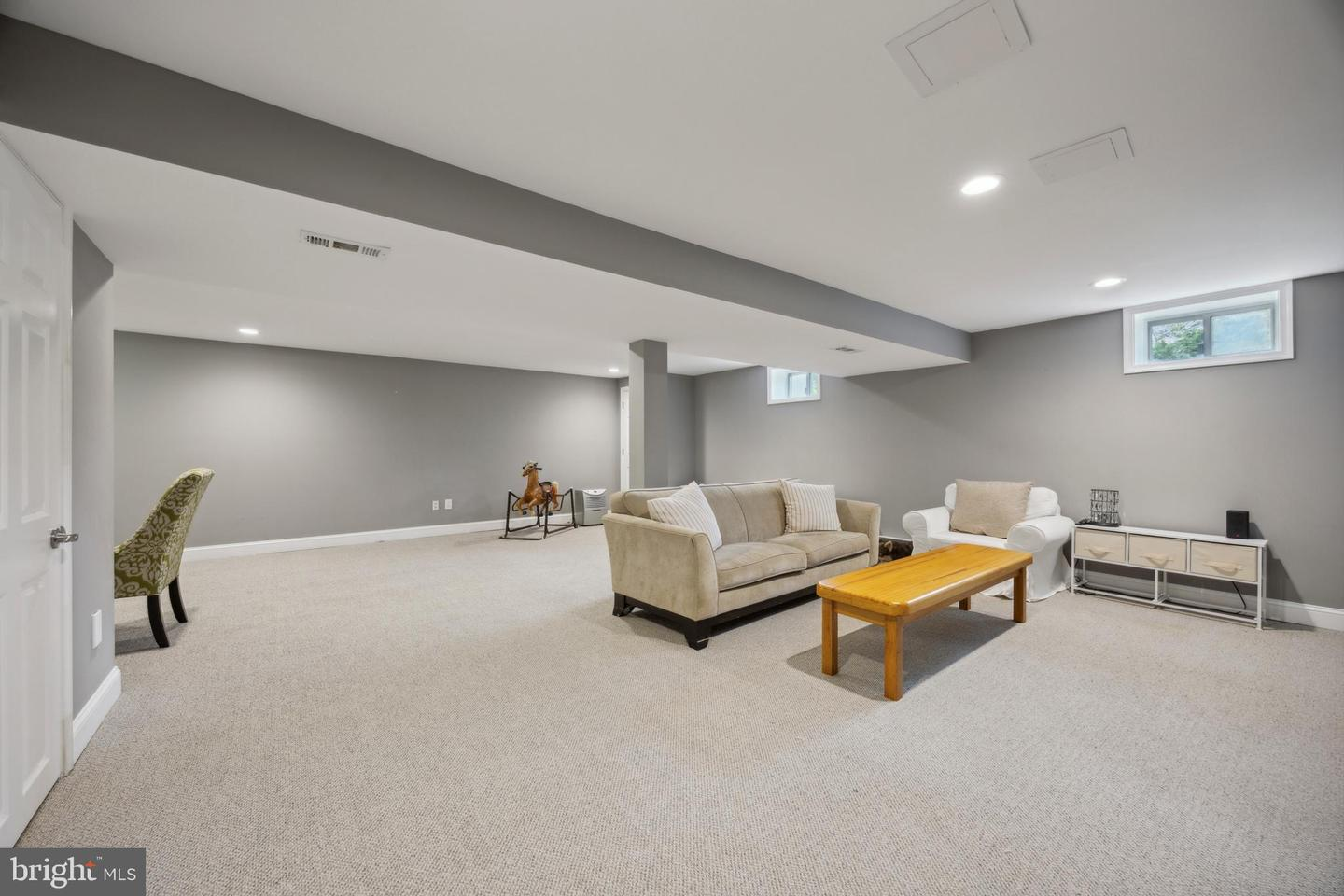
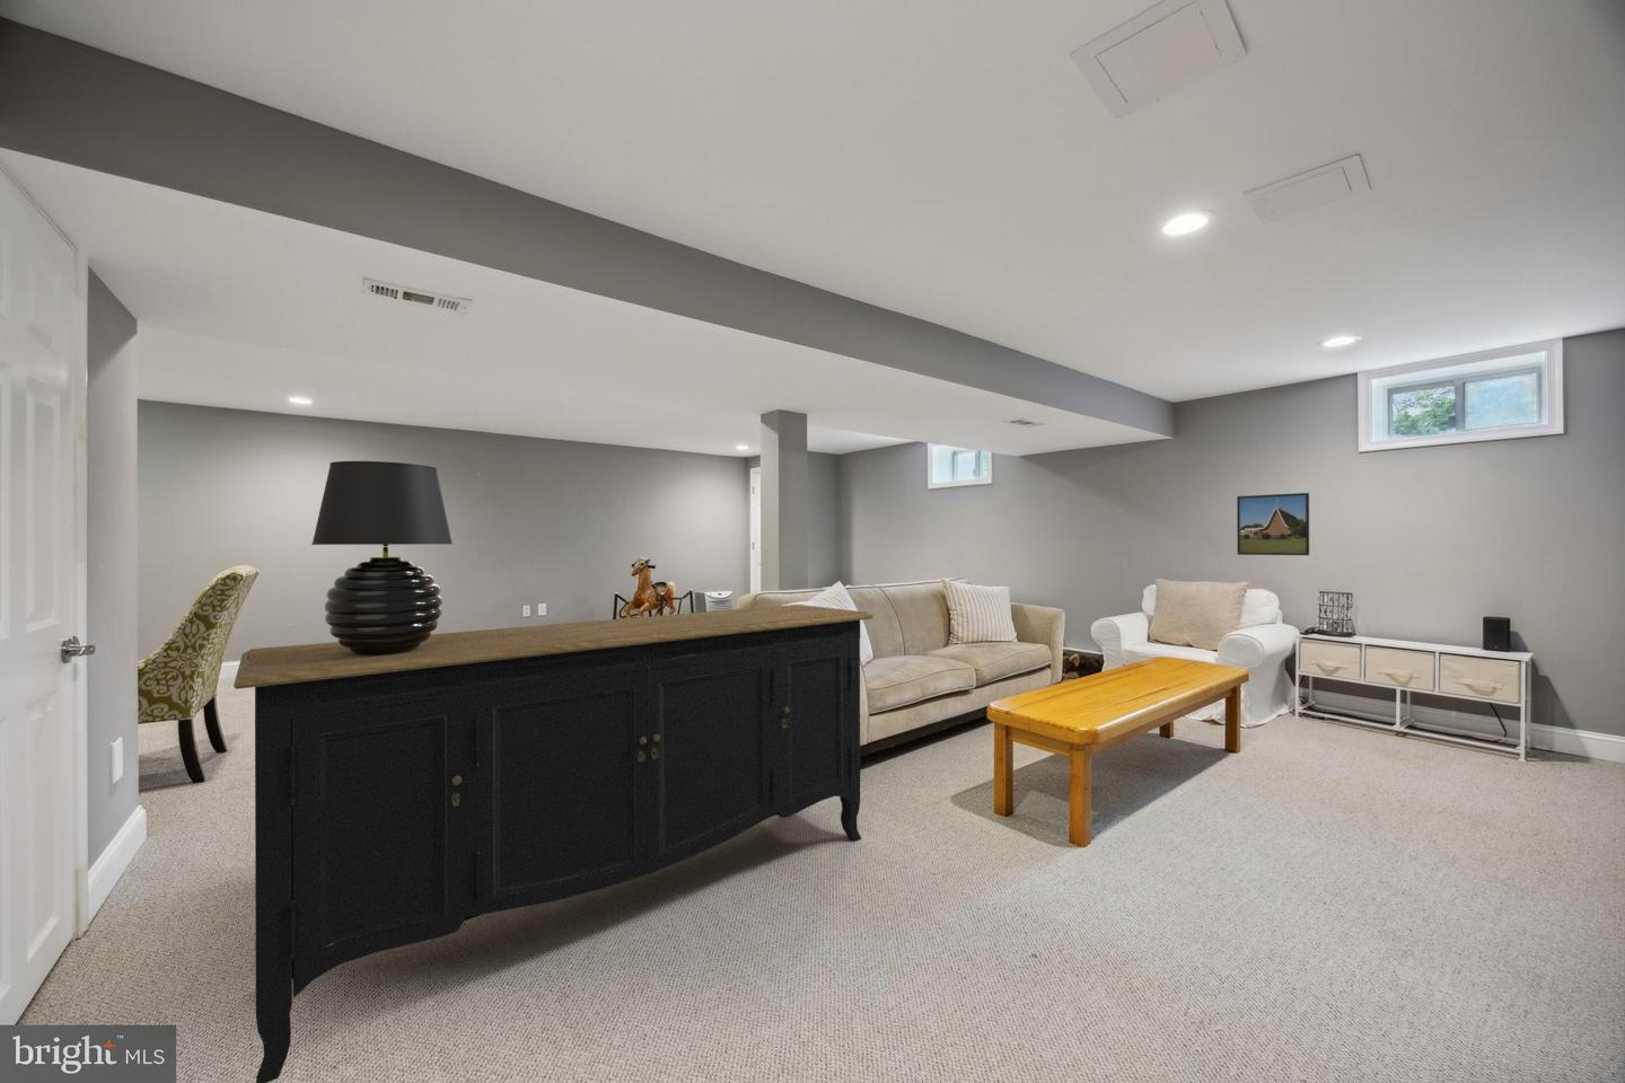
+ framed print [1236,492,1311,556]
+ sideboard [232,603,873,1083]
+ table lamp [311,461,453,655]
